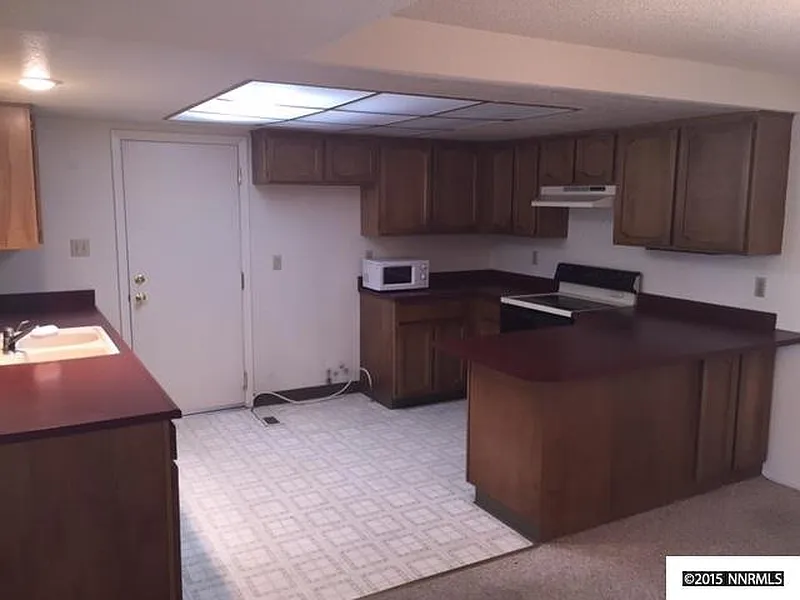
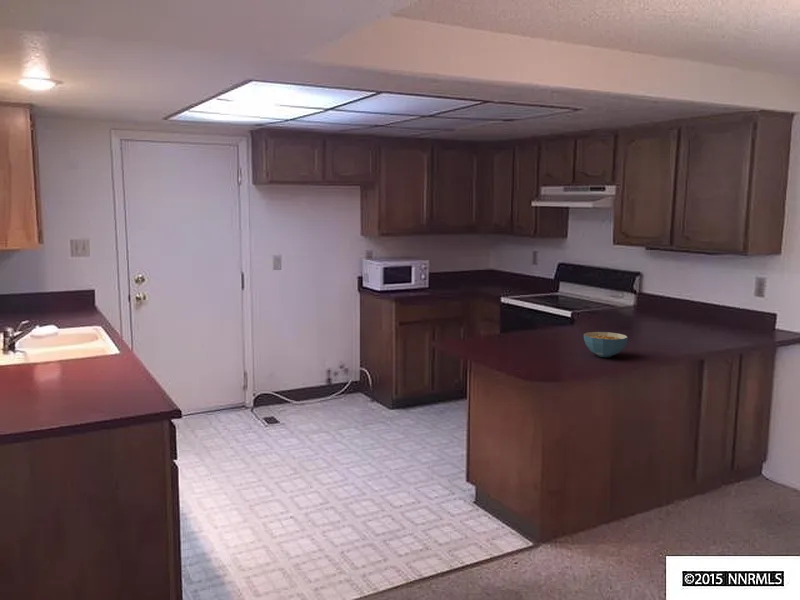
+ cereal bowl [583,331,629,358]
